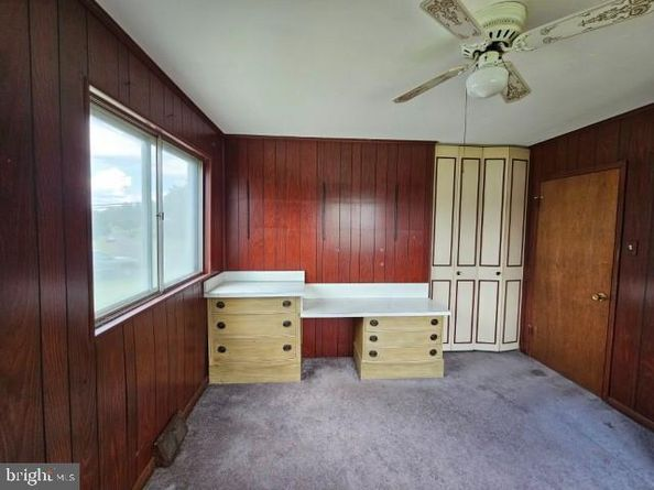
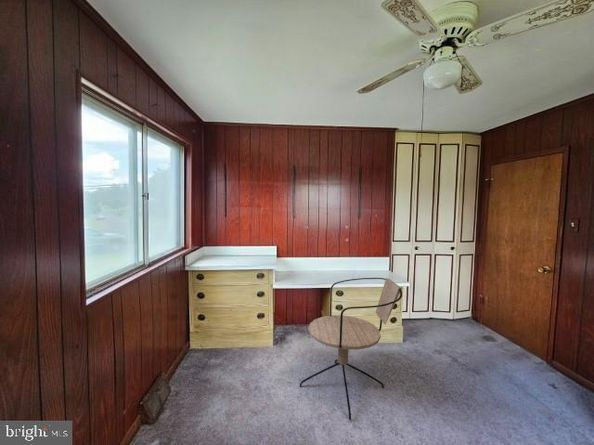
+ office chair [299,277,403,421]
